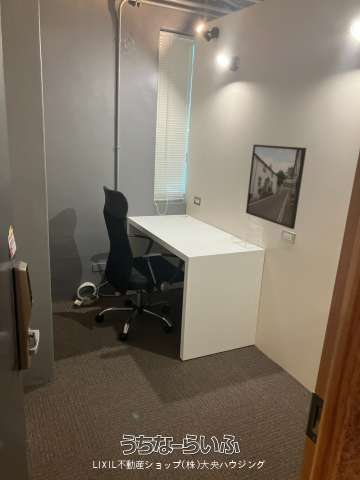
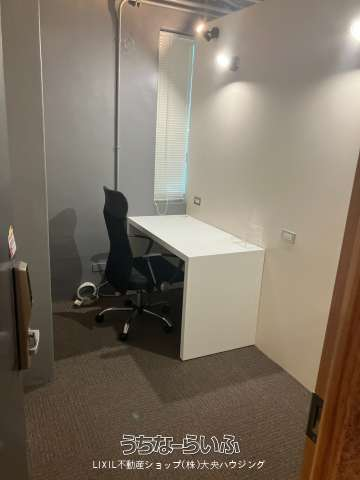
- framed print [245,143,307,230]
